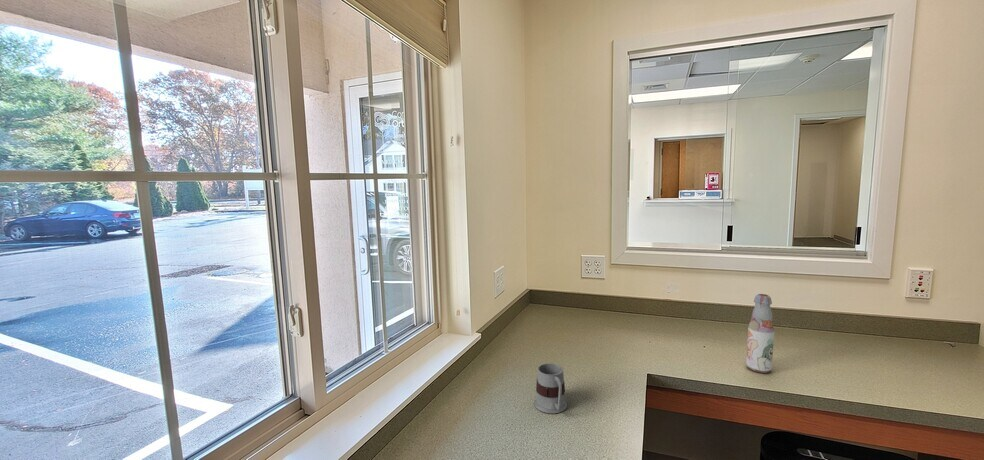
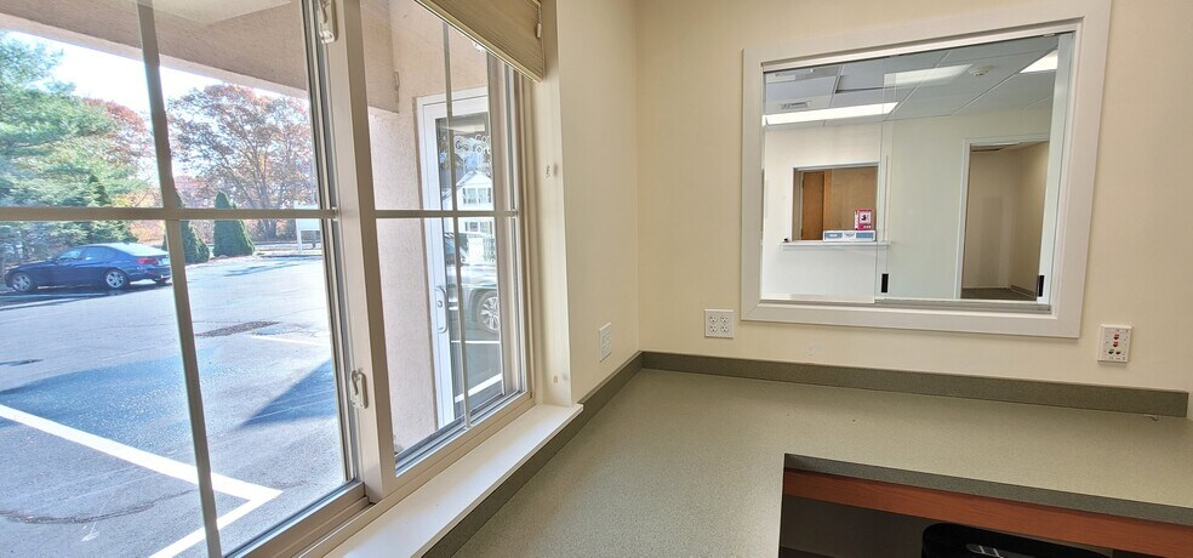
- mug [533,362,568,414]
- bottle [745,293,775,374]
